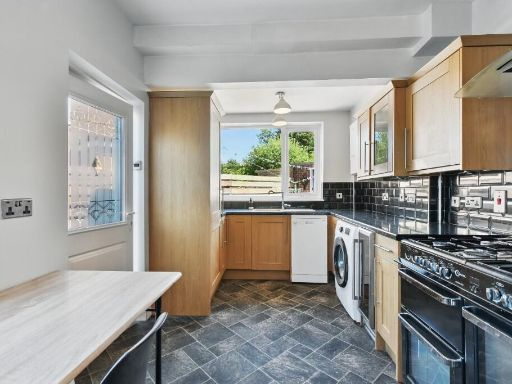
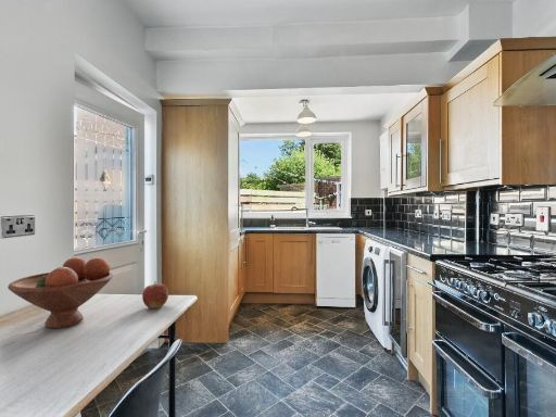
+ fruit bowl [7,256,114,330]
+ apple [141,280,169,309]
